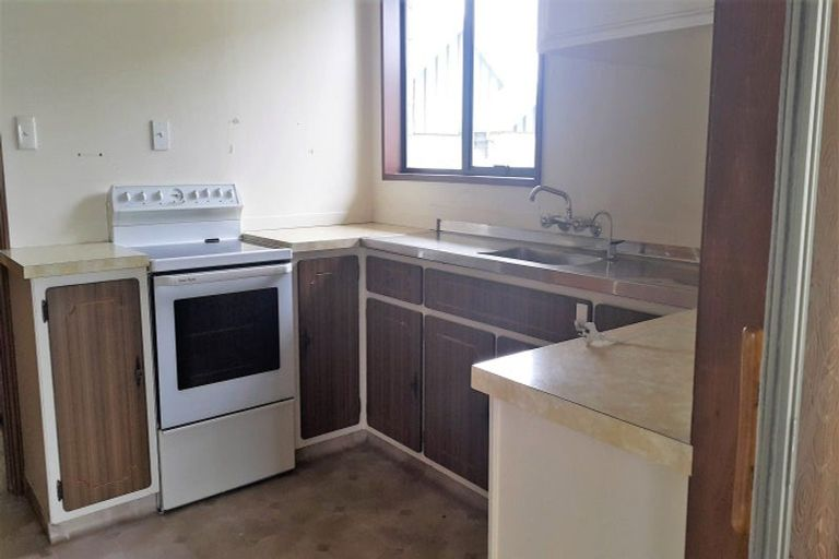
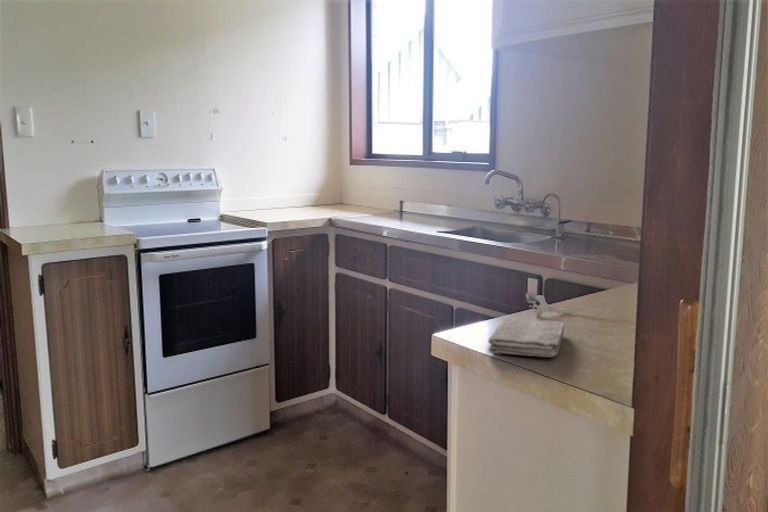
+ washcloth [487,317,565,358]
